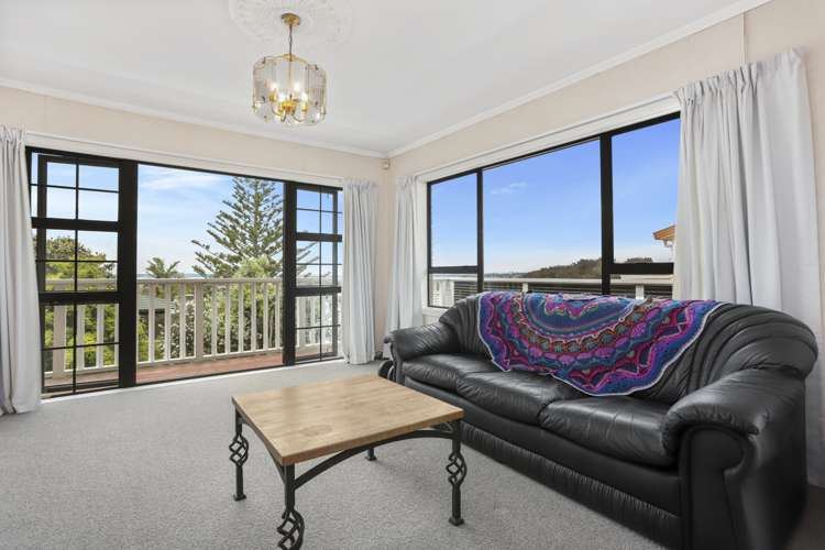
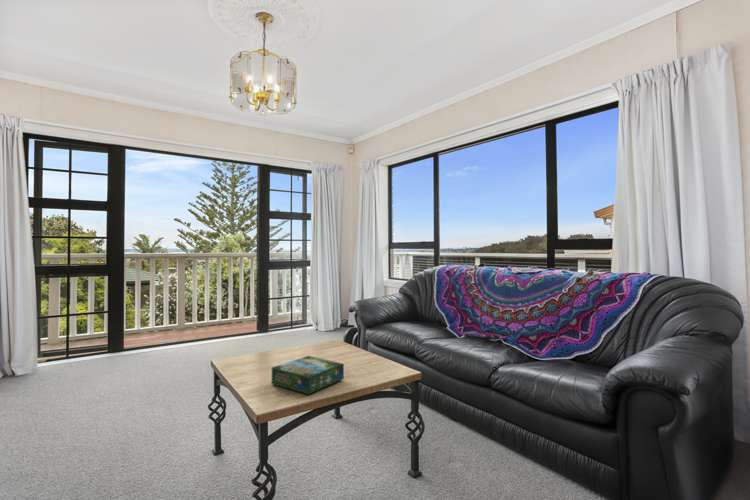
+ board game [271,355,345,396]
